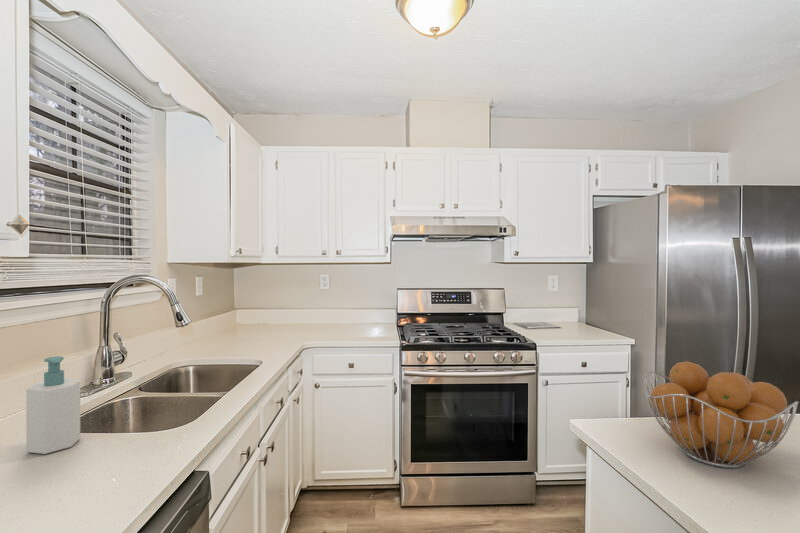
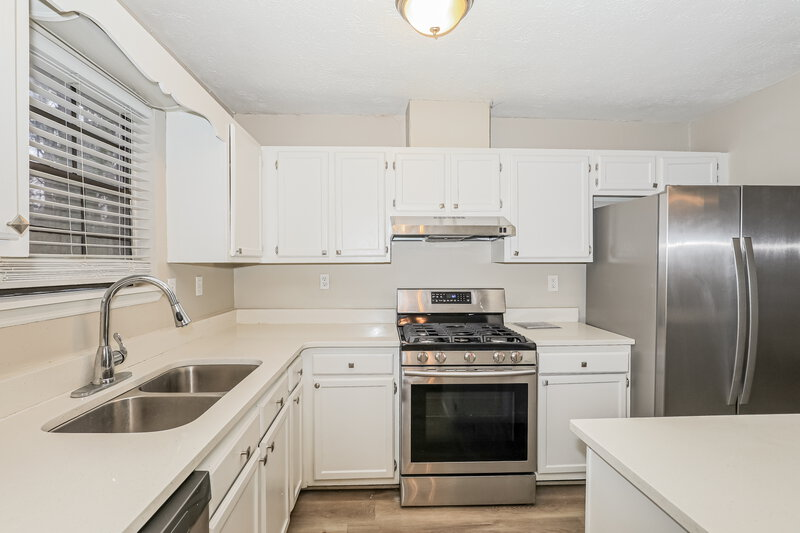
- soap bottle [25,355,81,455]
- fruit basket [643,360,799,469]
